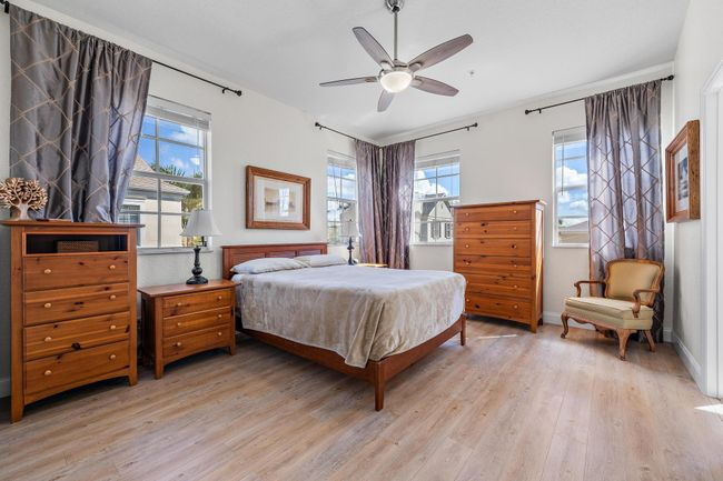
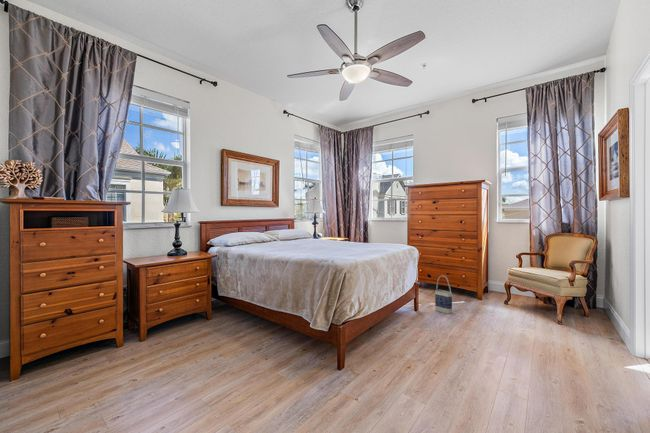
+ bag [434,275,453,315]
